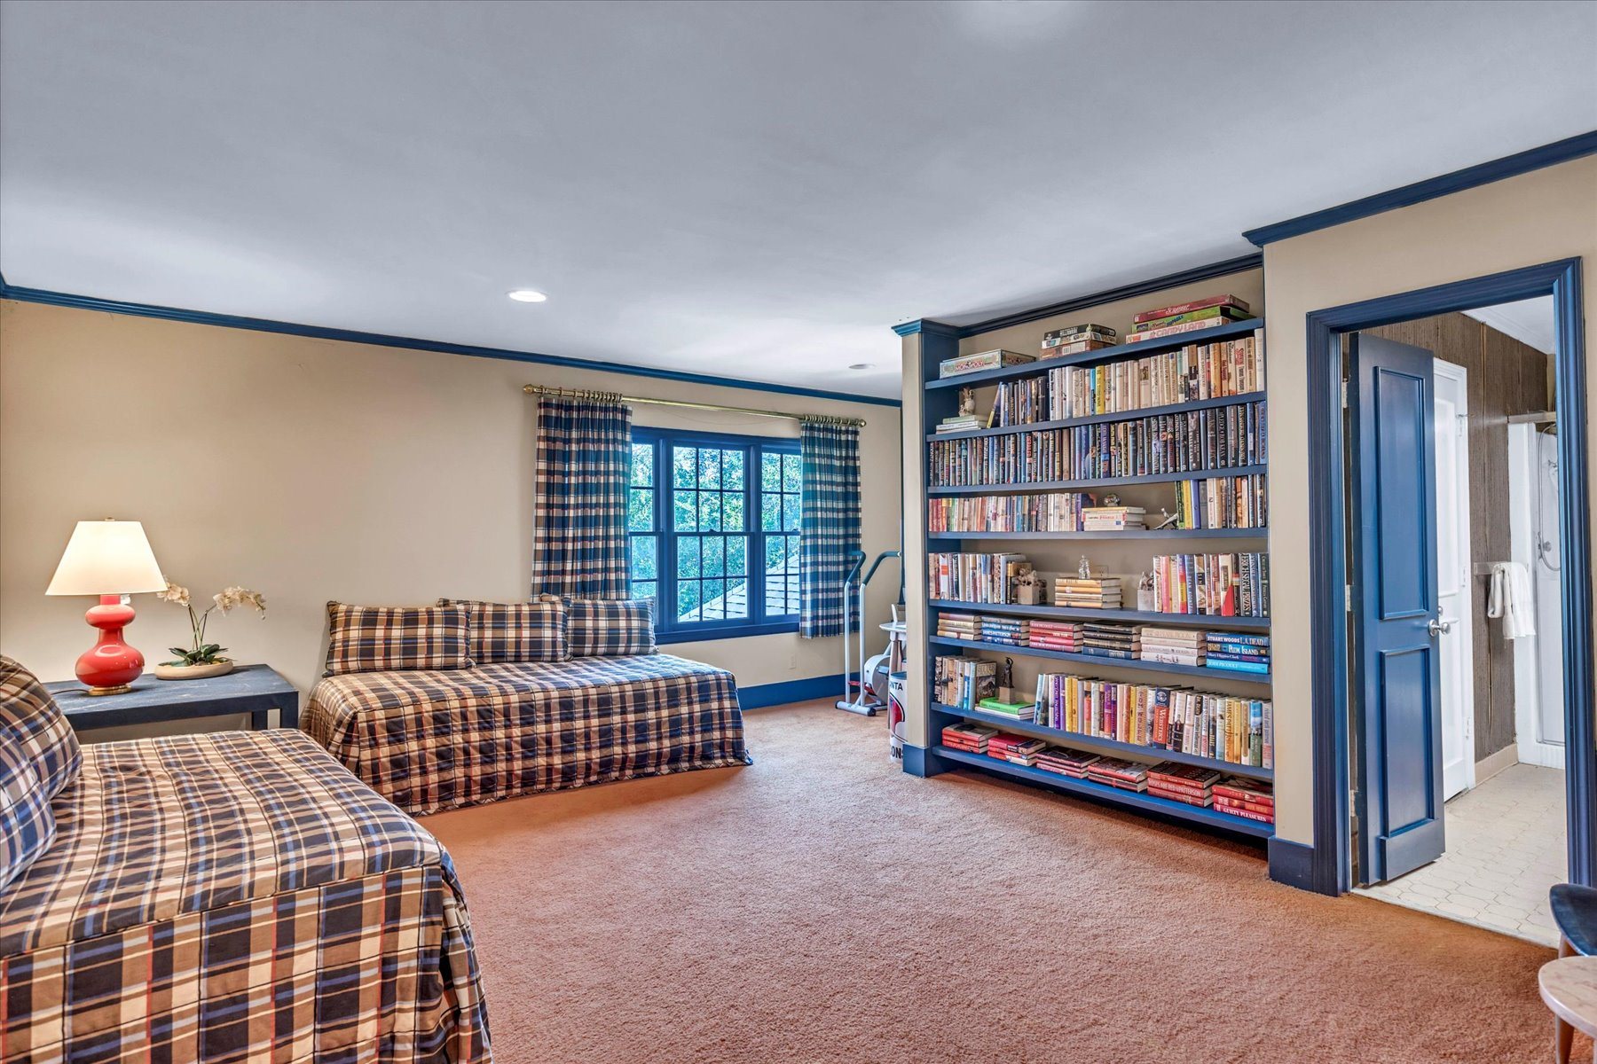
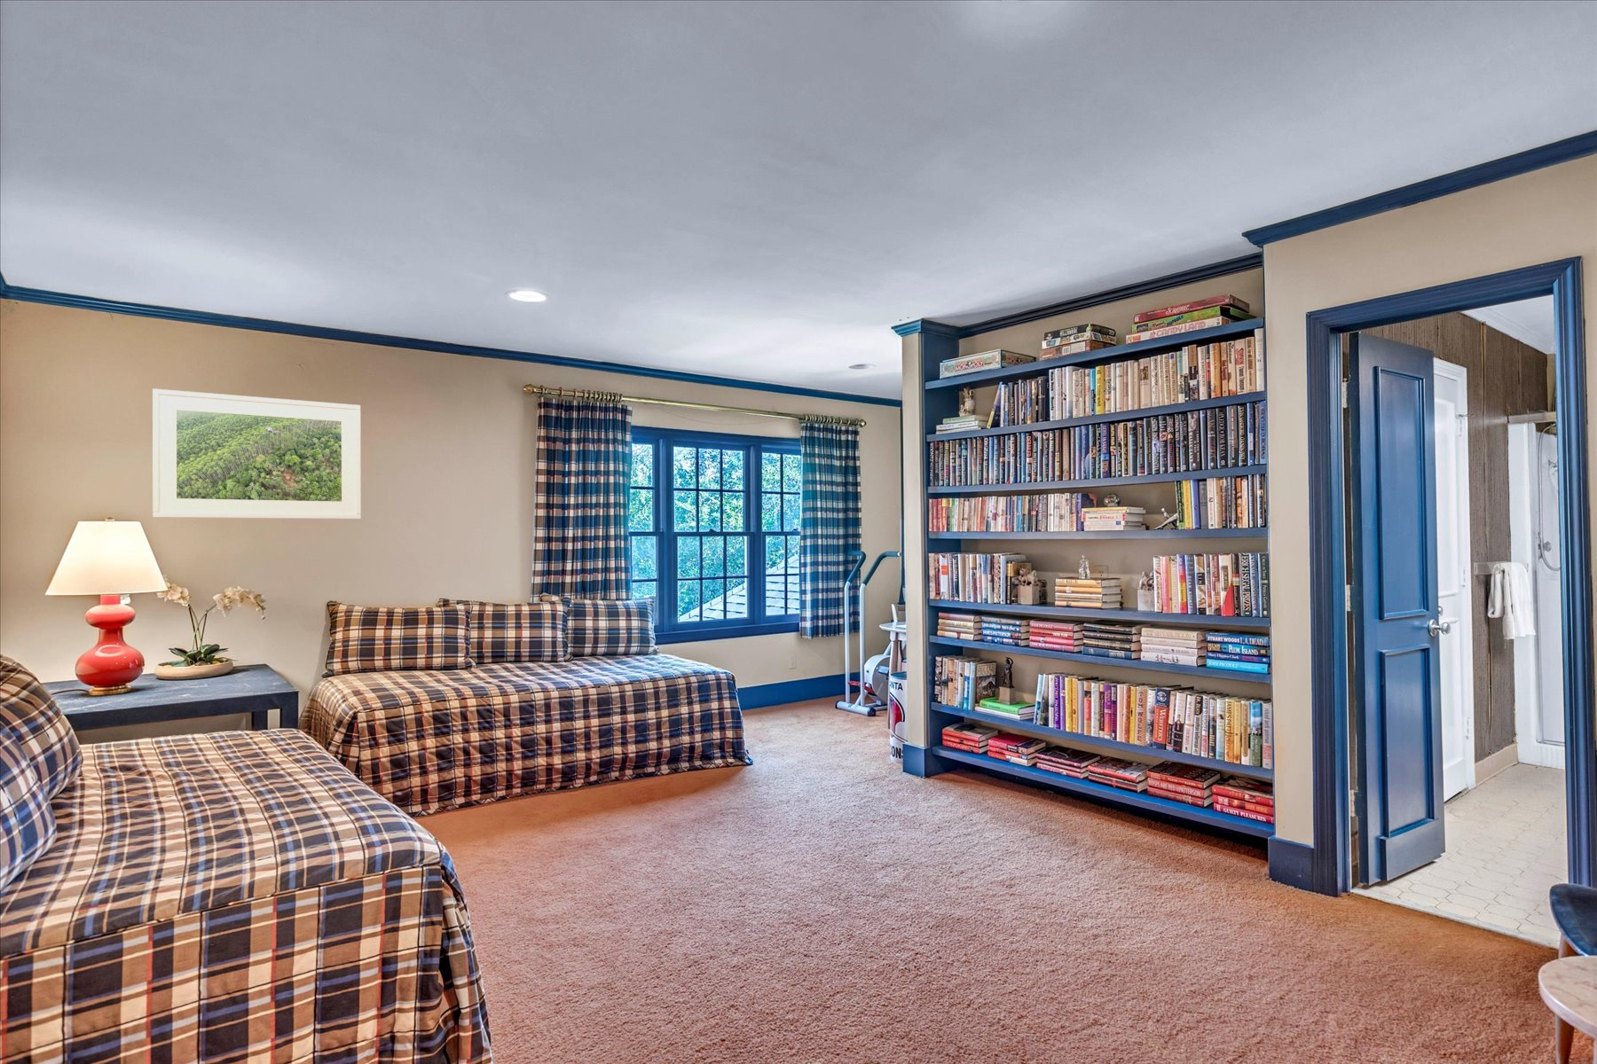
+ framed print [152,387,362,520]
